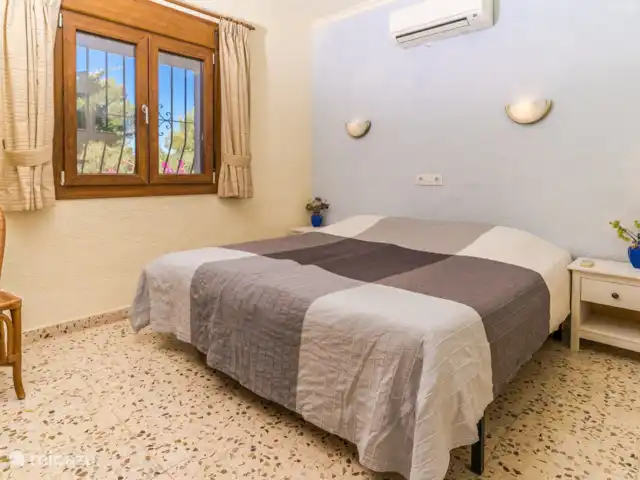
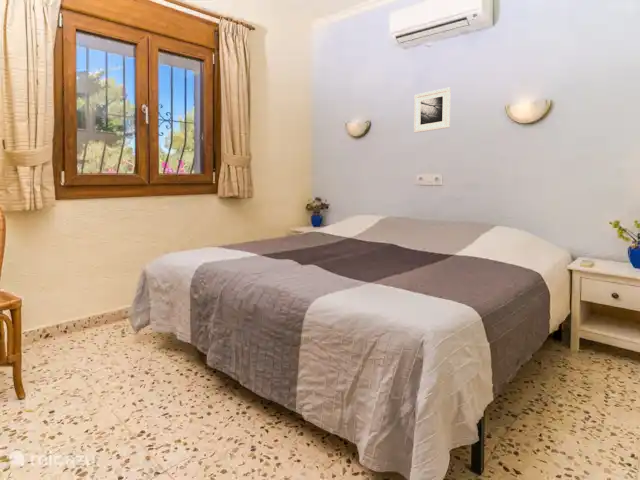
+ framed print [413,87,452,134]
